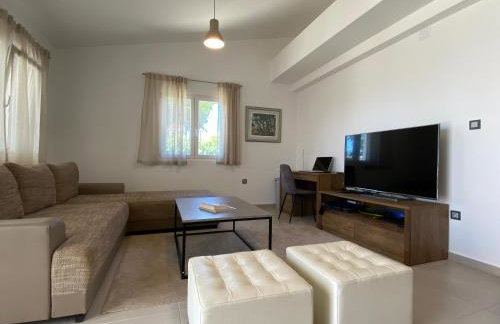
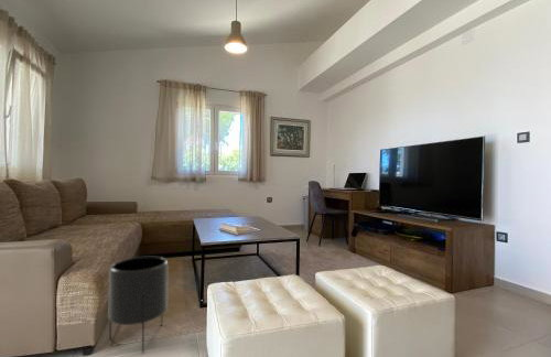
+ planter [107,256,169,355]
